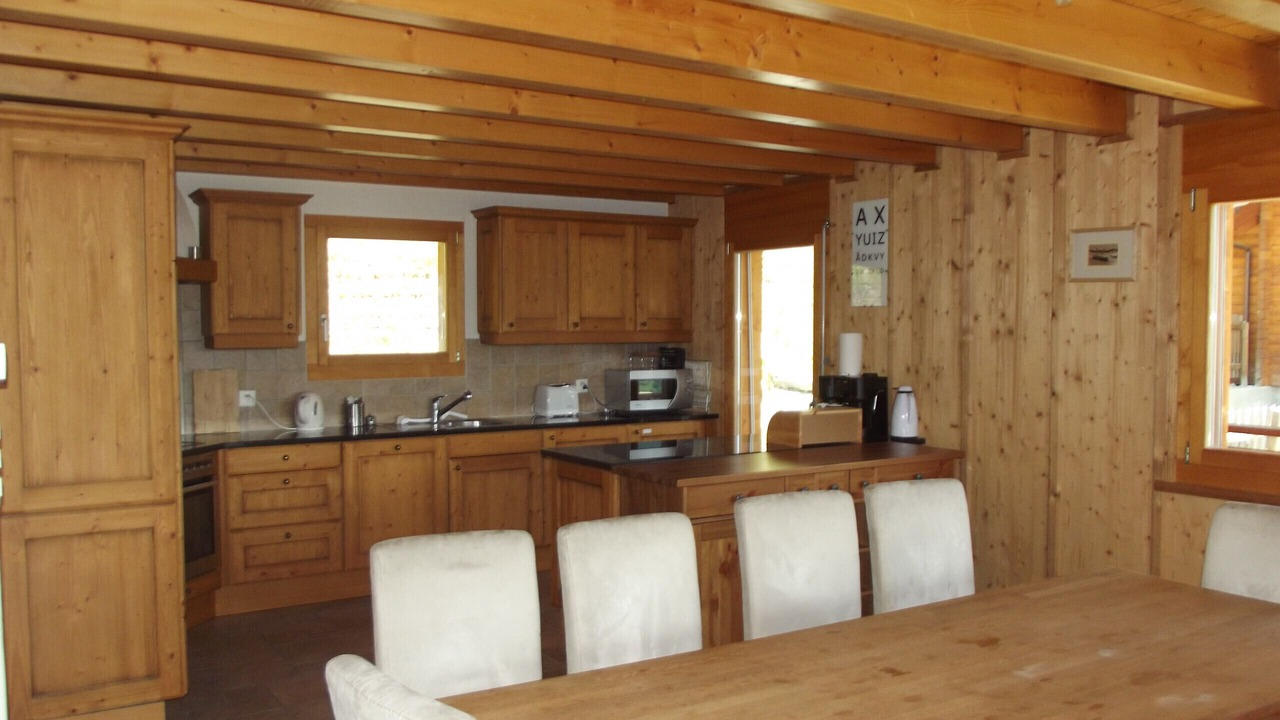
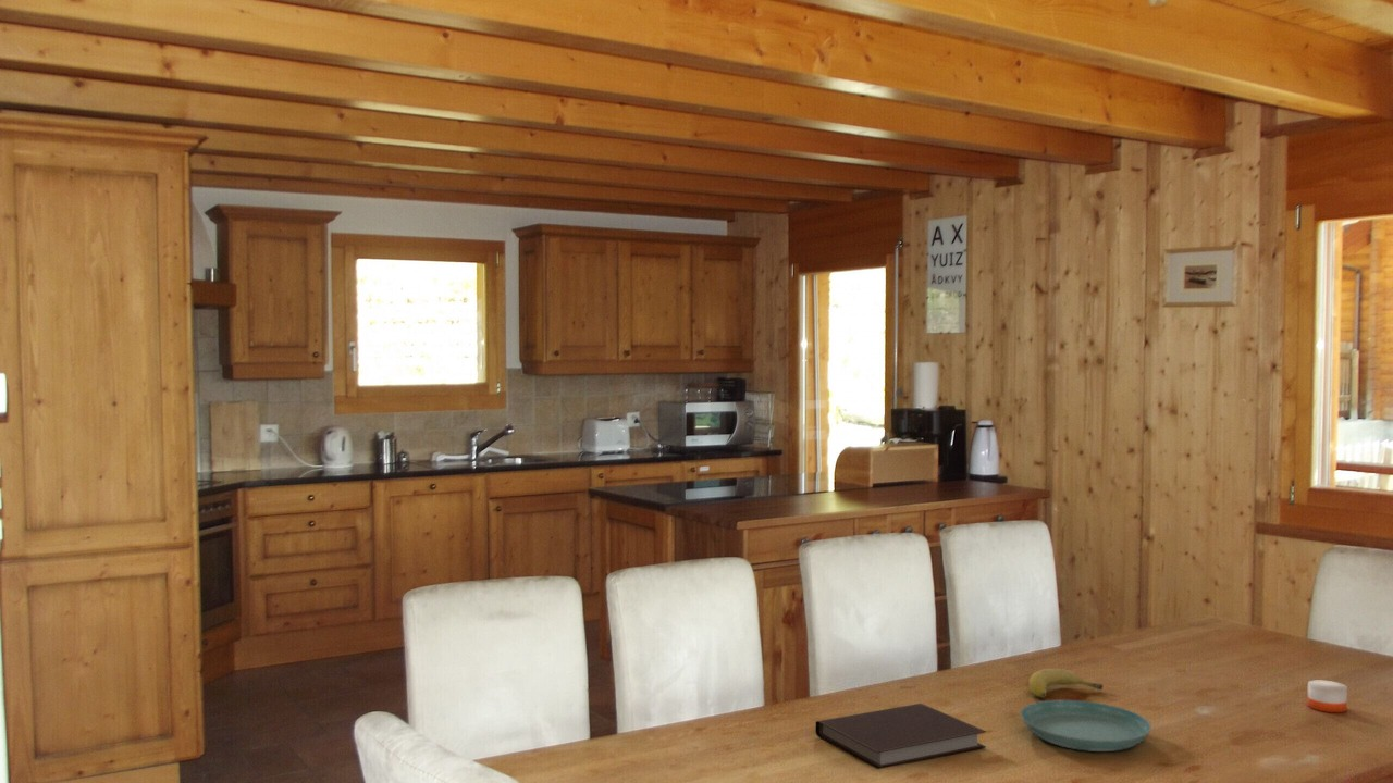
+ notebook [815,703,987,770]
+ candle [1307,680,1348,713]
+ fruit [1028,668,1105,699]
+ saucer [1020,699,1152,753]
